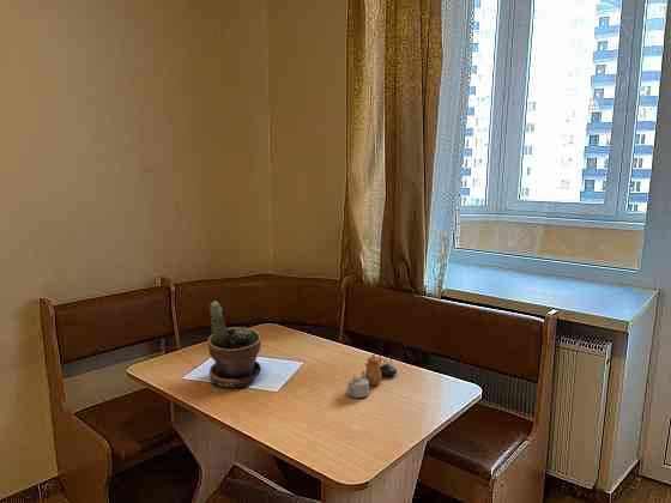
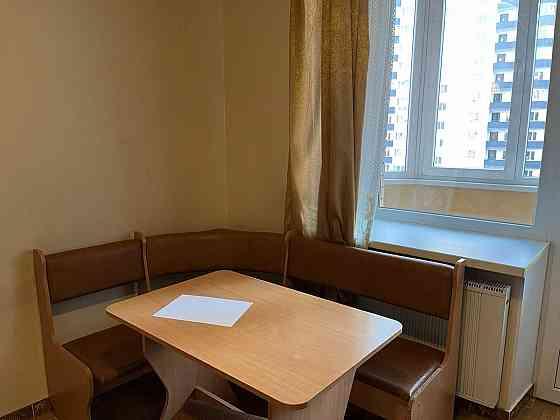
- teapot [346,353,398,399]
- potted plant [206,301,262,389]
